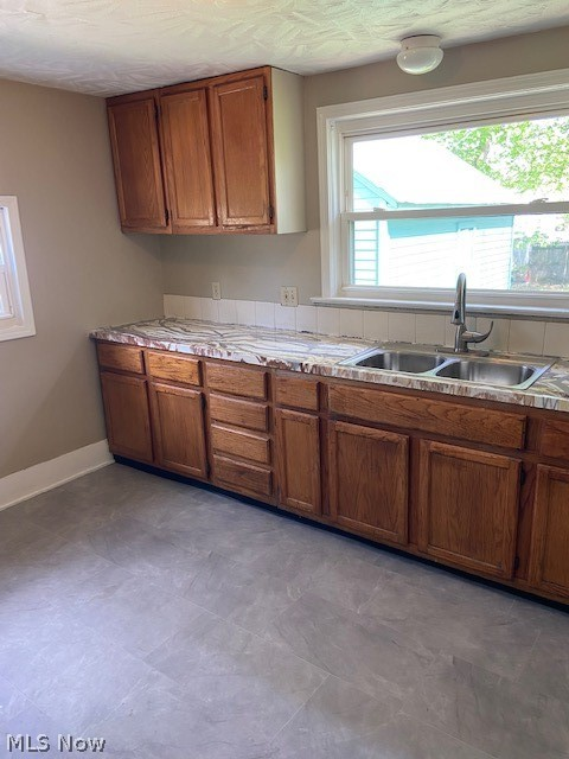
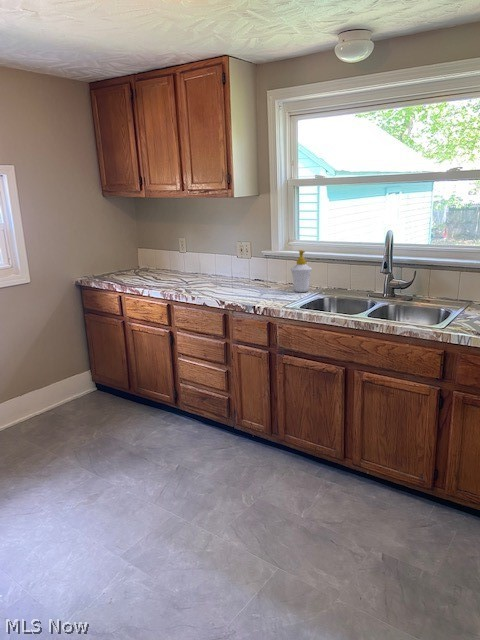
+ soap bottle [290,249,313,293]
